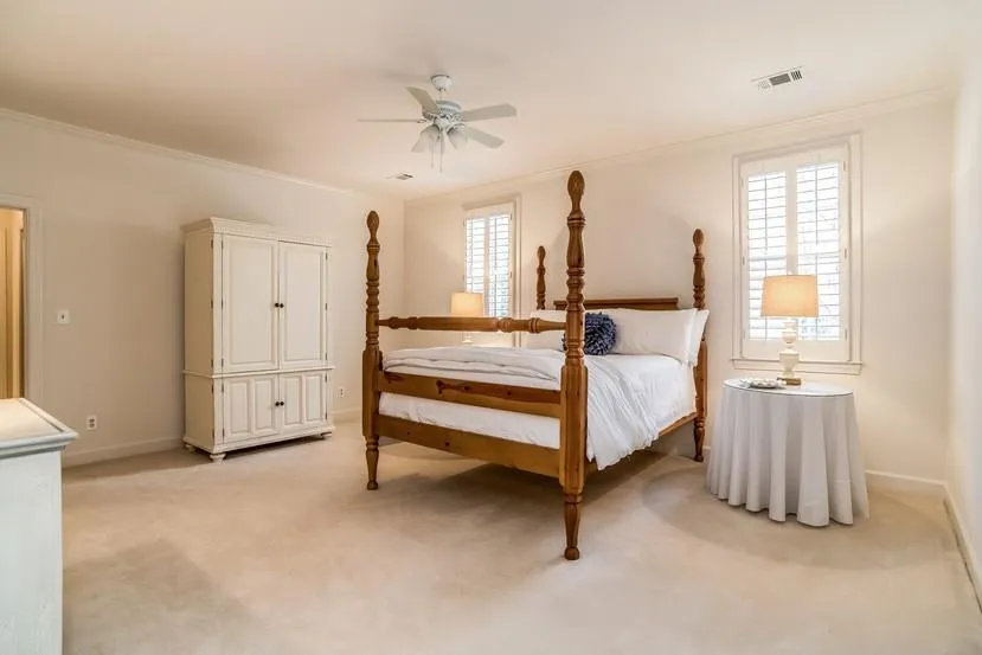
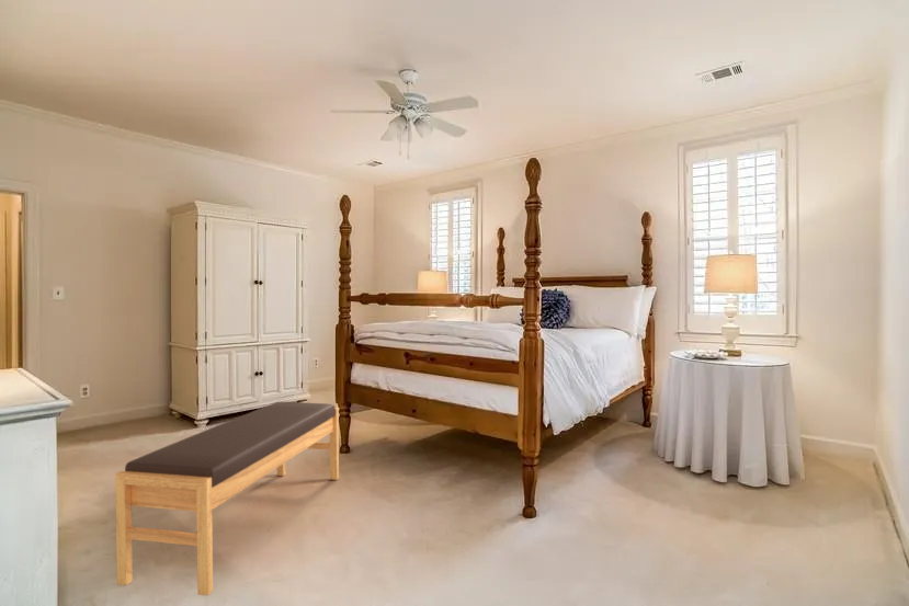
+ bench [114,401,340,597]
